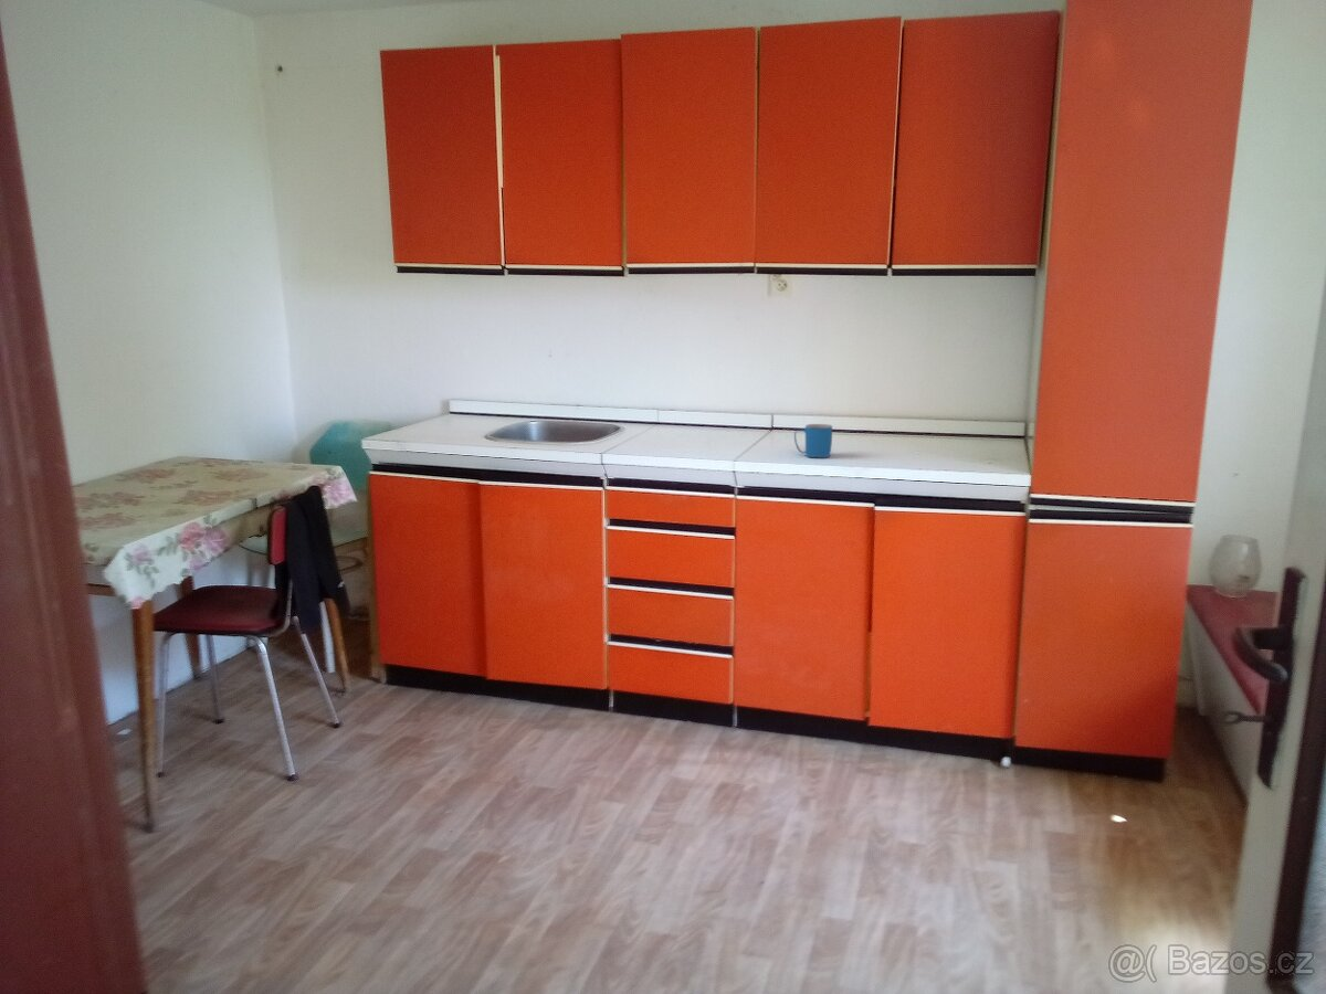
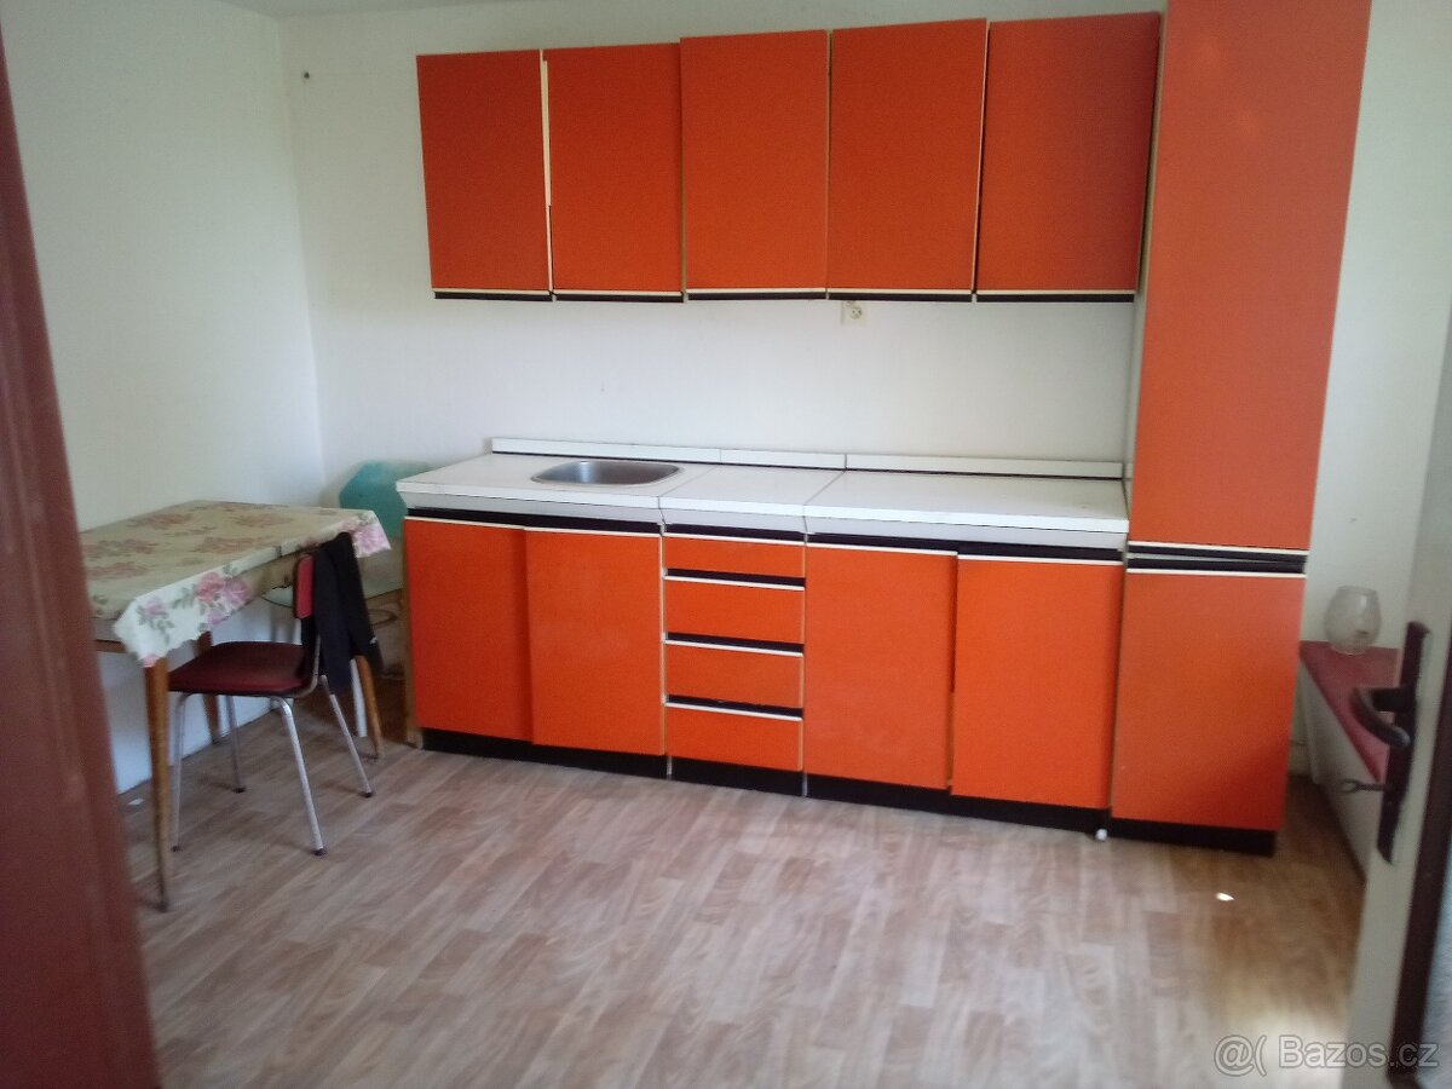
- mug [793,423,833,458]
